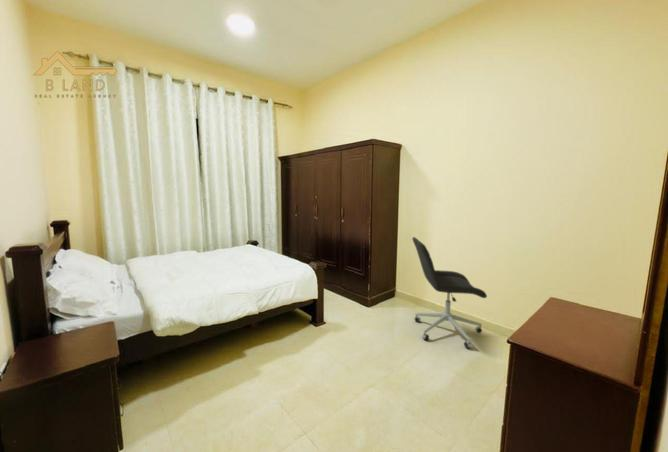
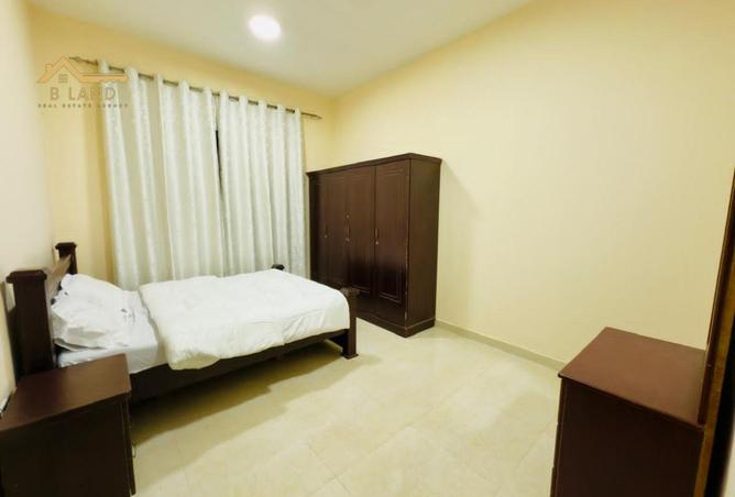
- office chair [411,236,488,349]
